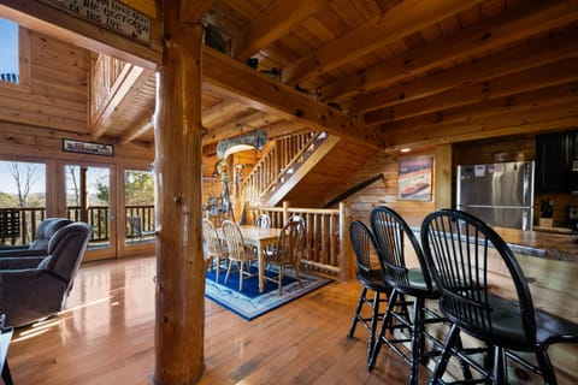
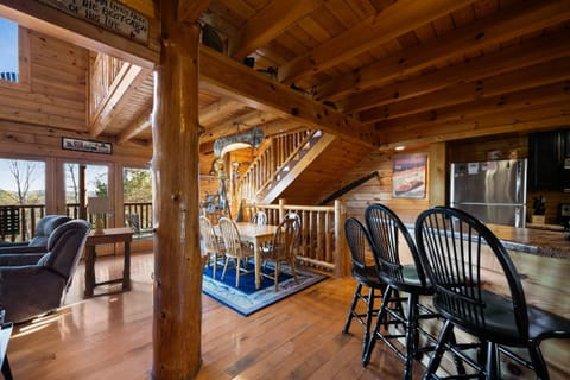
+ side table [82,226,134,300]
+ lamp [87,196,110,234]
